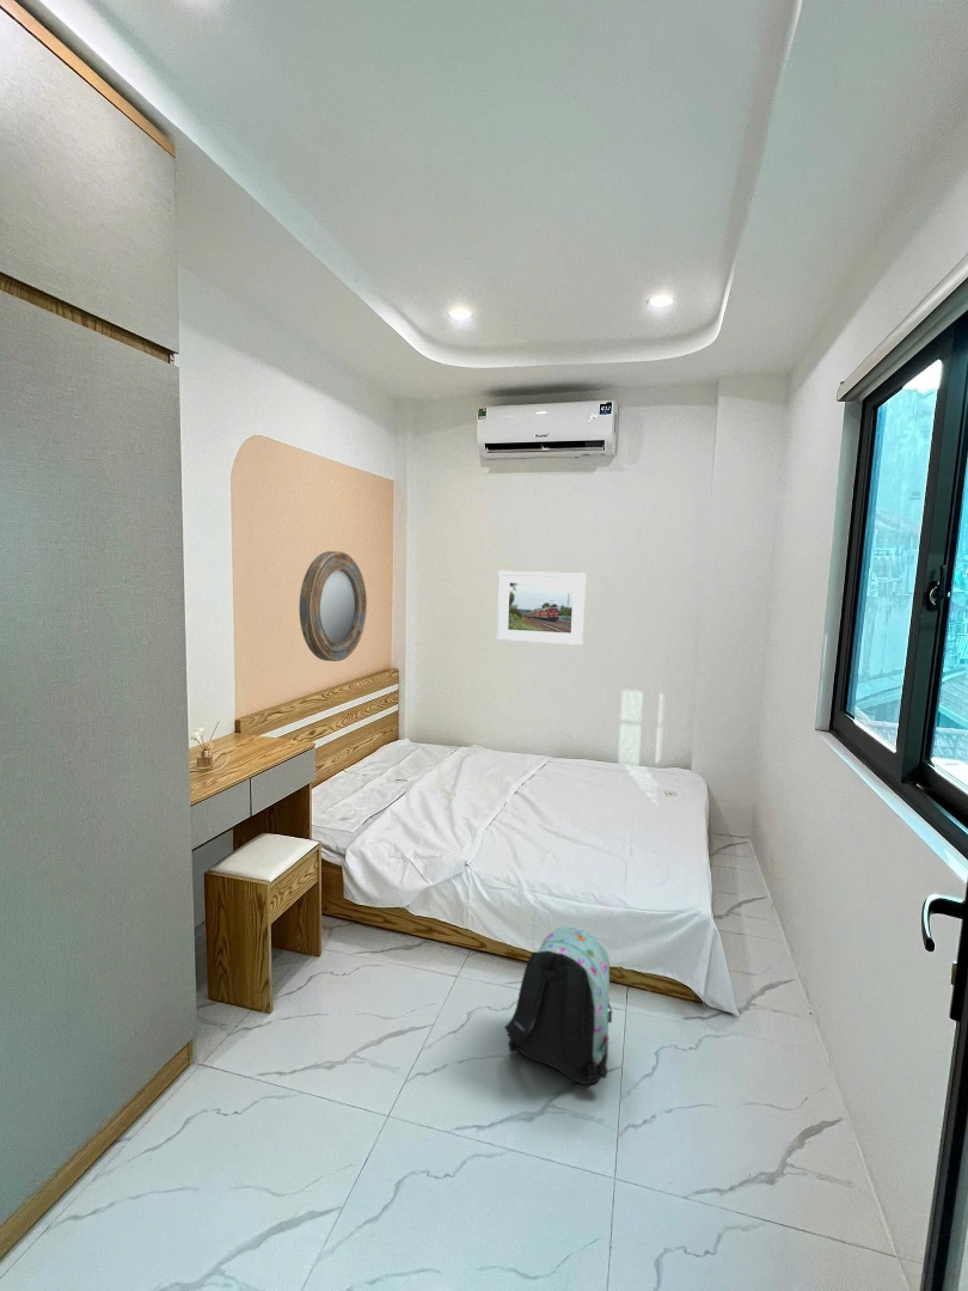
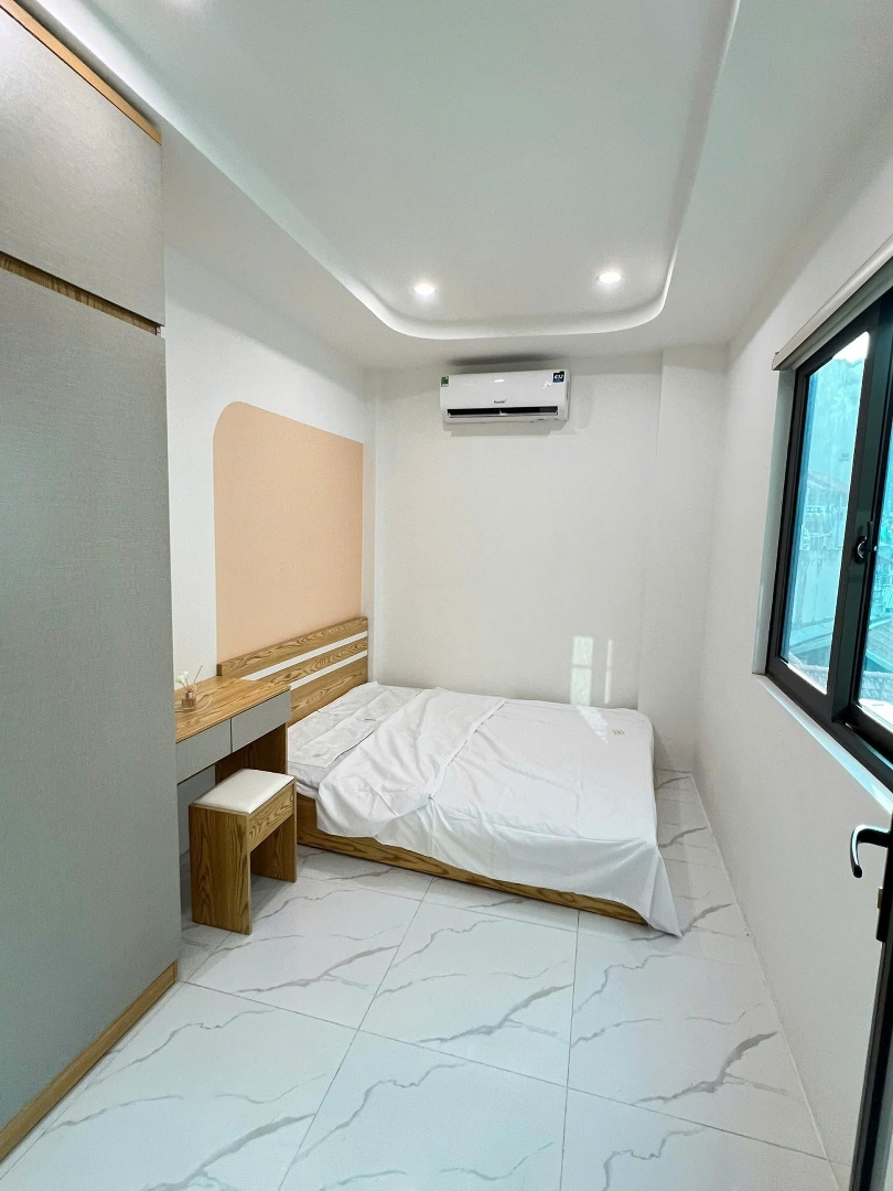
- backpack [503,925,613,1085]
- home mirror [298,550,368,662]
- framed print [496,570,587,647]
